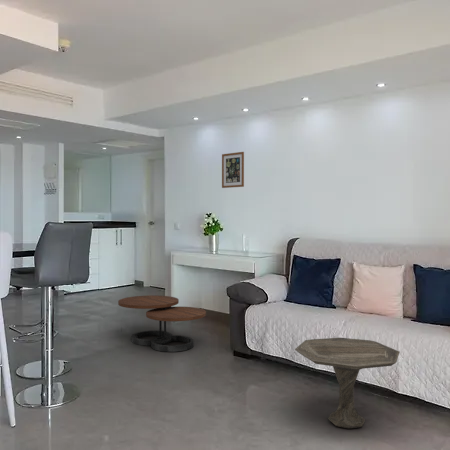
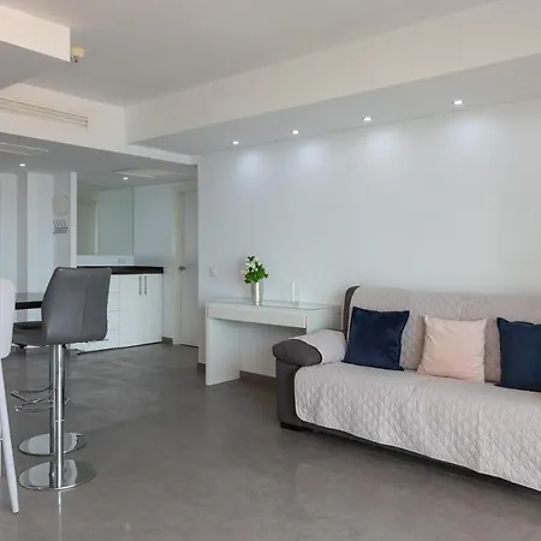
- wall art [221,151,245,189]
- side table [294,337,401,430]
- coffee table [117,294,207,353]
